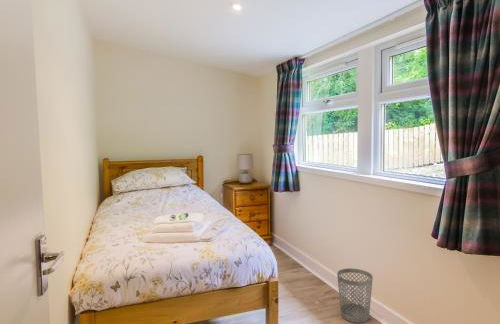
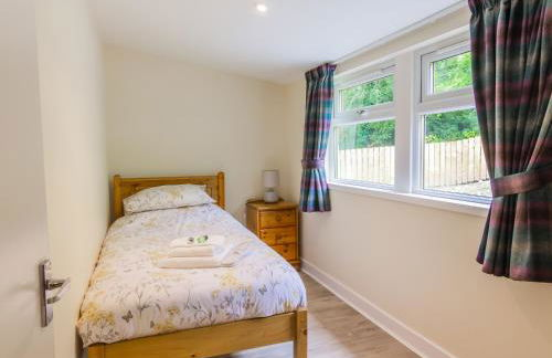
- wastebasket [336,267,374,324]
